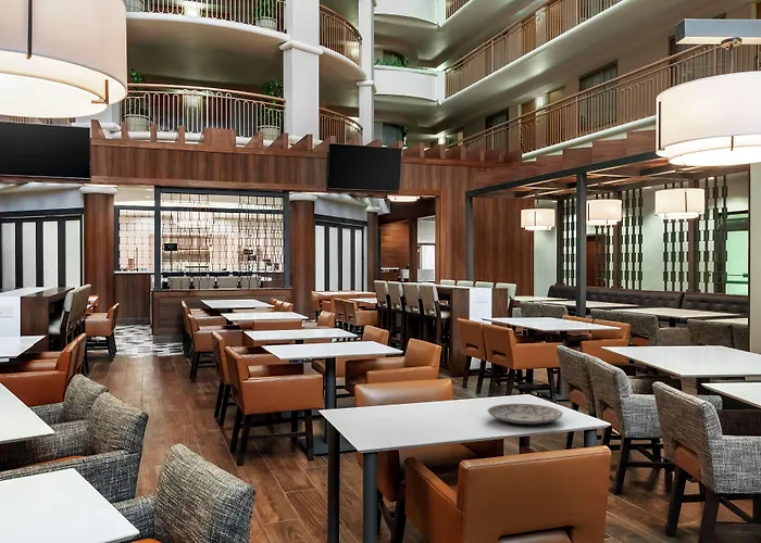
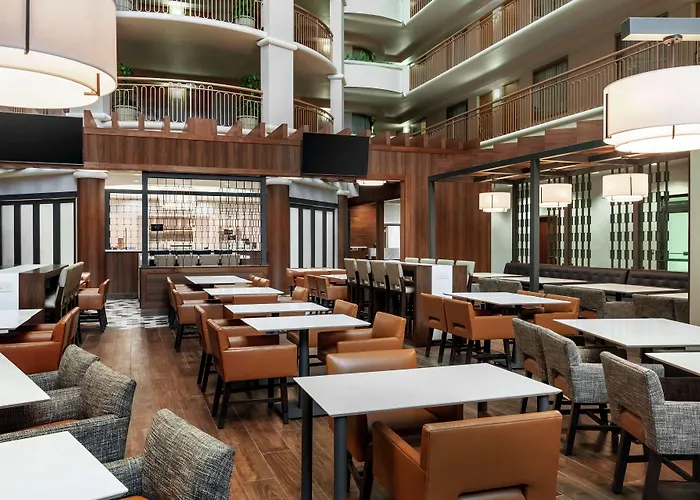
- plate [486,403,563,425]
